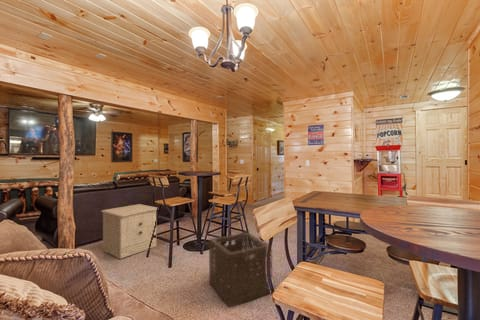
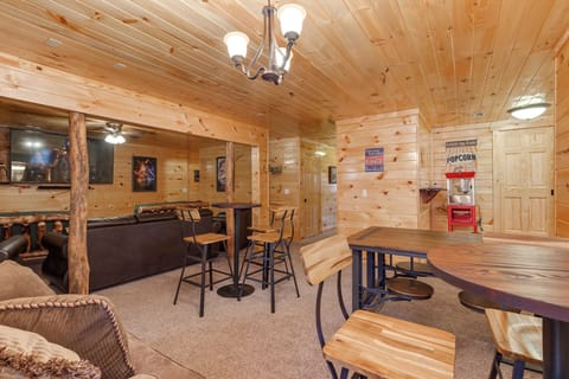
- nightstand [100,203,158,260]
- storage basket [208,231,273,309]
